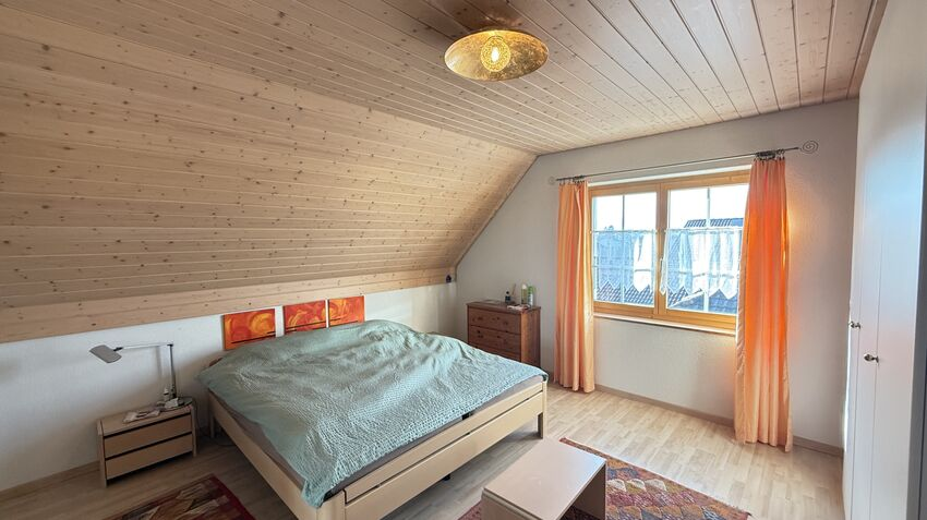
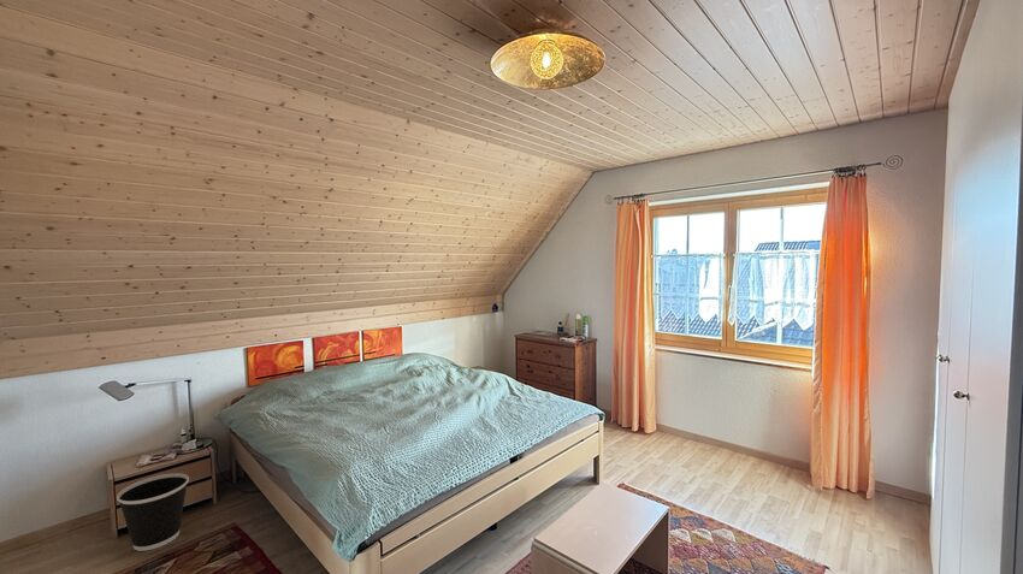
+ wastebasket [116,472,190,552]
